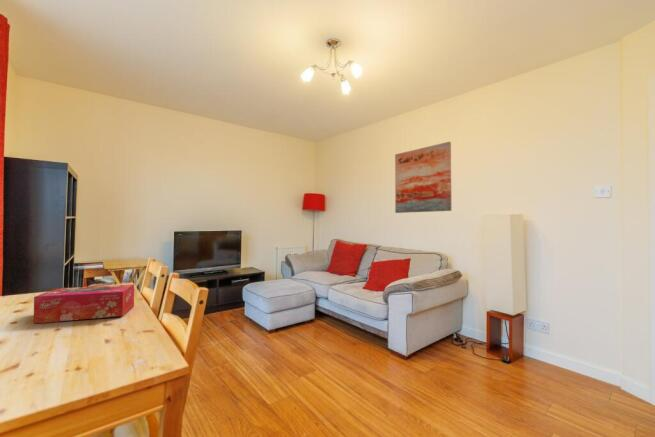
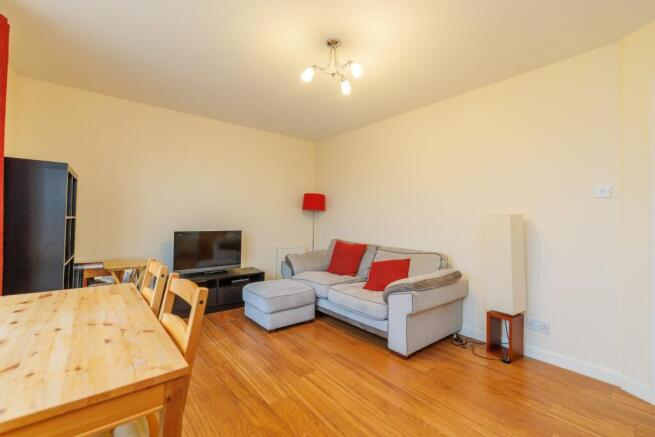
- wall art [394,141,452,214]
- tissue box [33,283,135,324]
